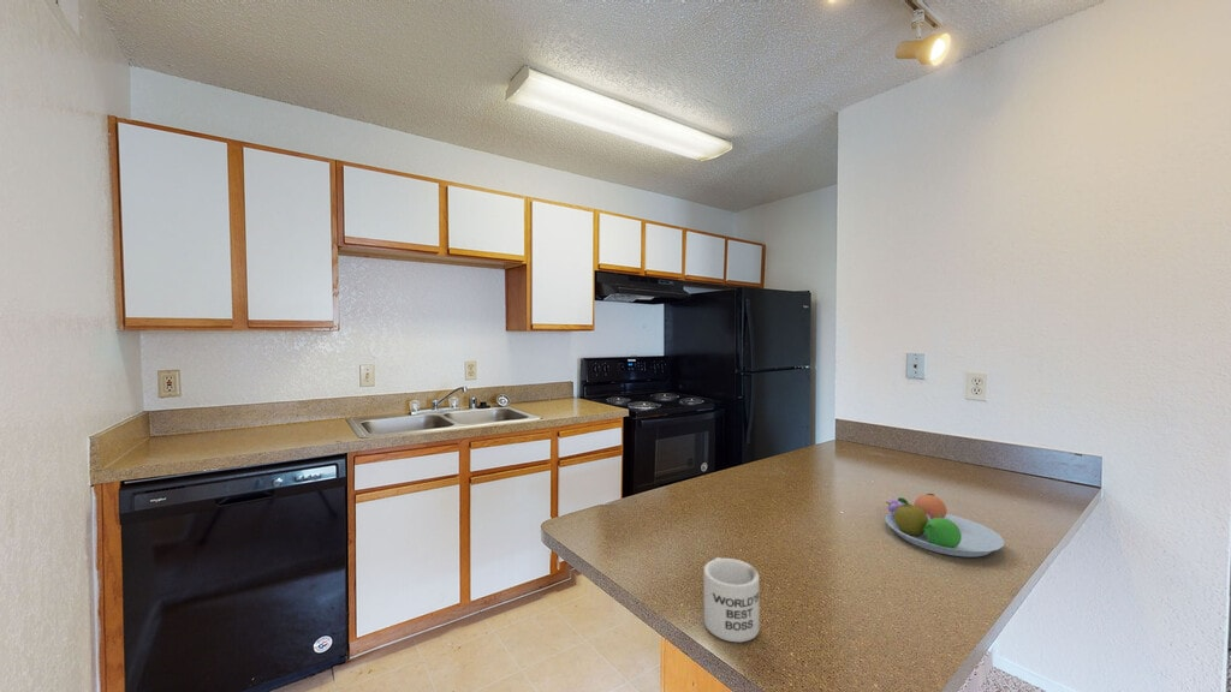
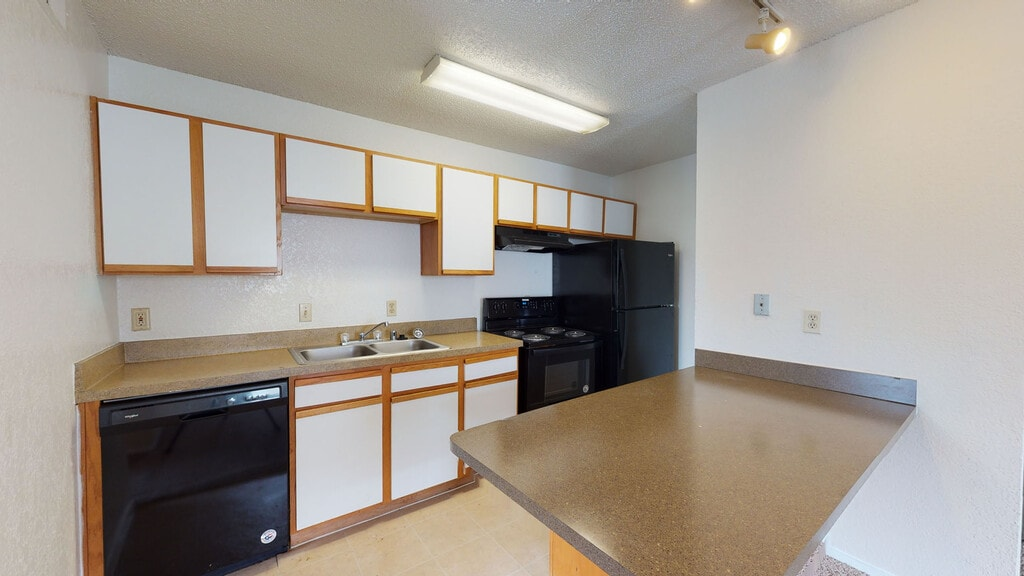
- mug [703,556,760,643]
- fruit bowl [884,493,1005,559]
